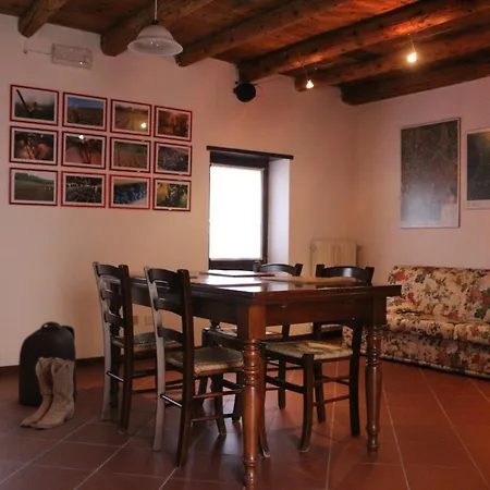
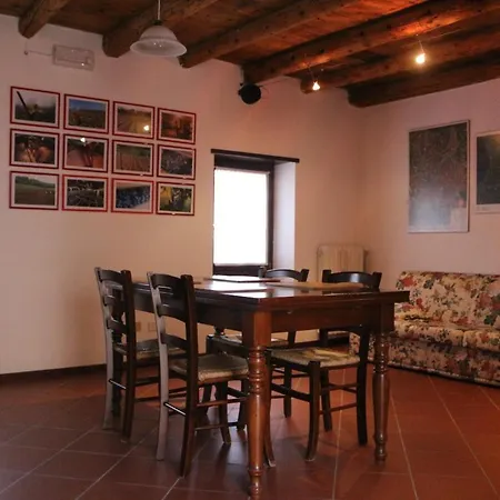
- backpack [17,320,79,407]
- boots [20,357,75,430]
